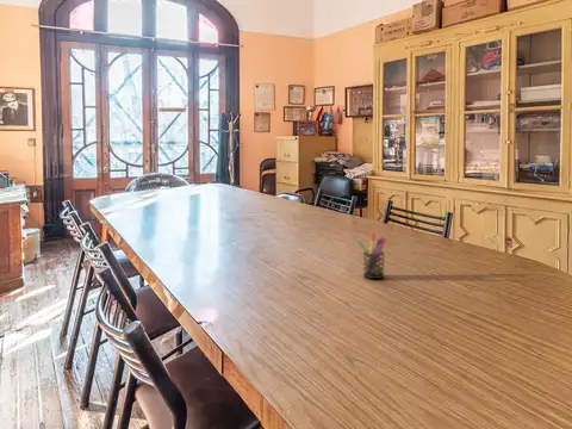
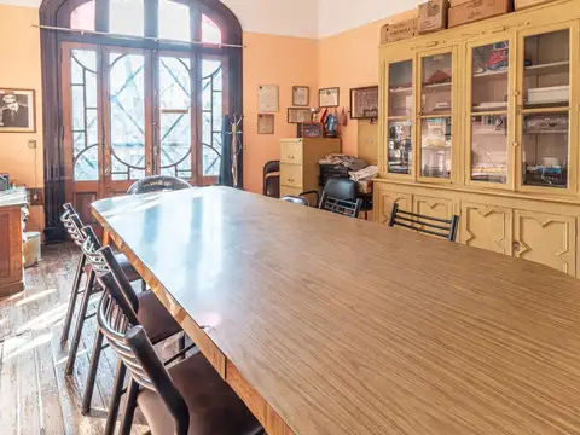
- pen holder [356,232,387,280]
